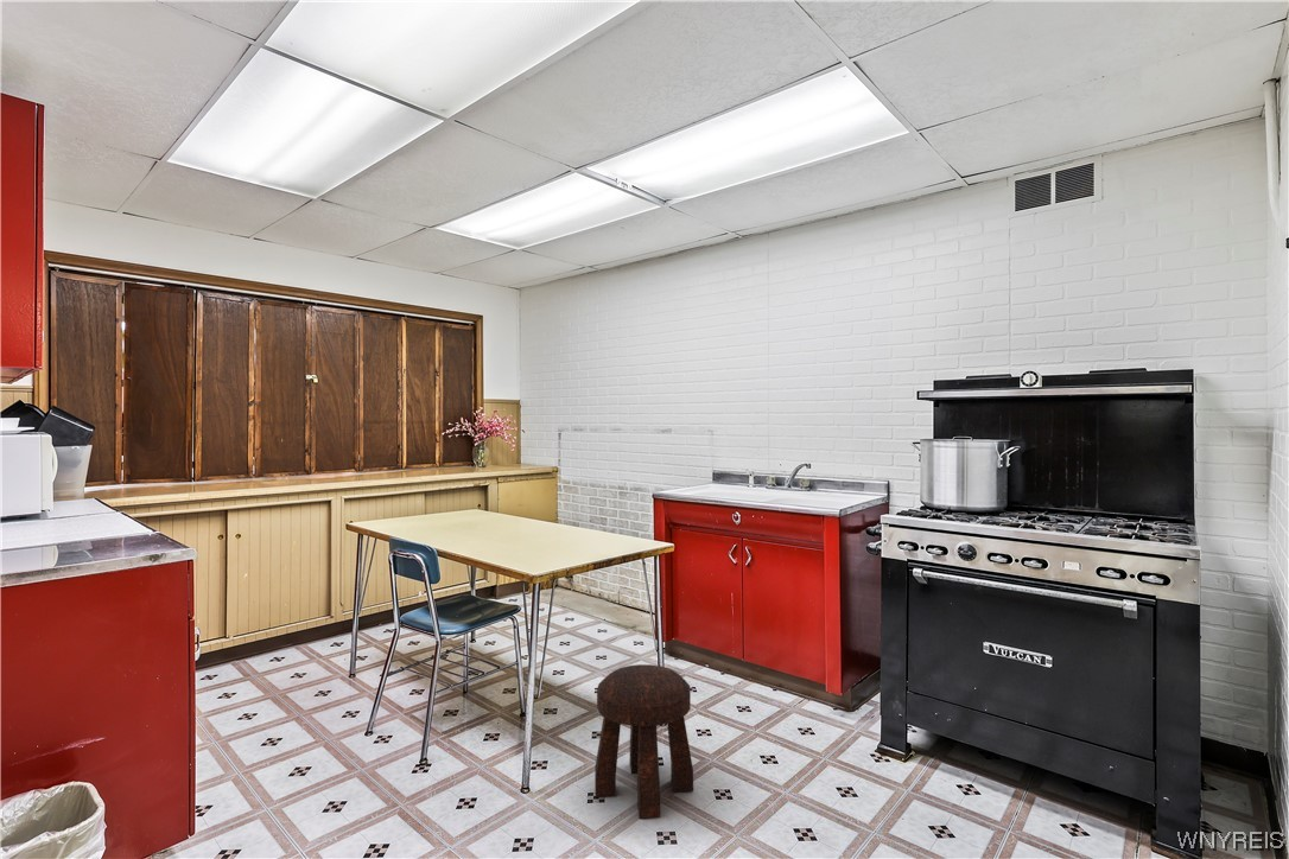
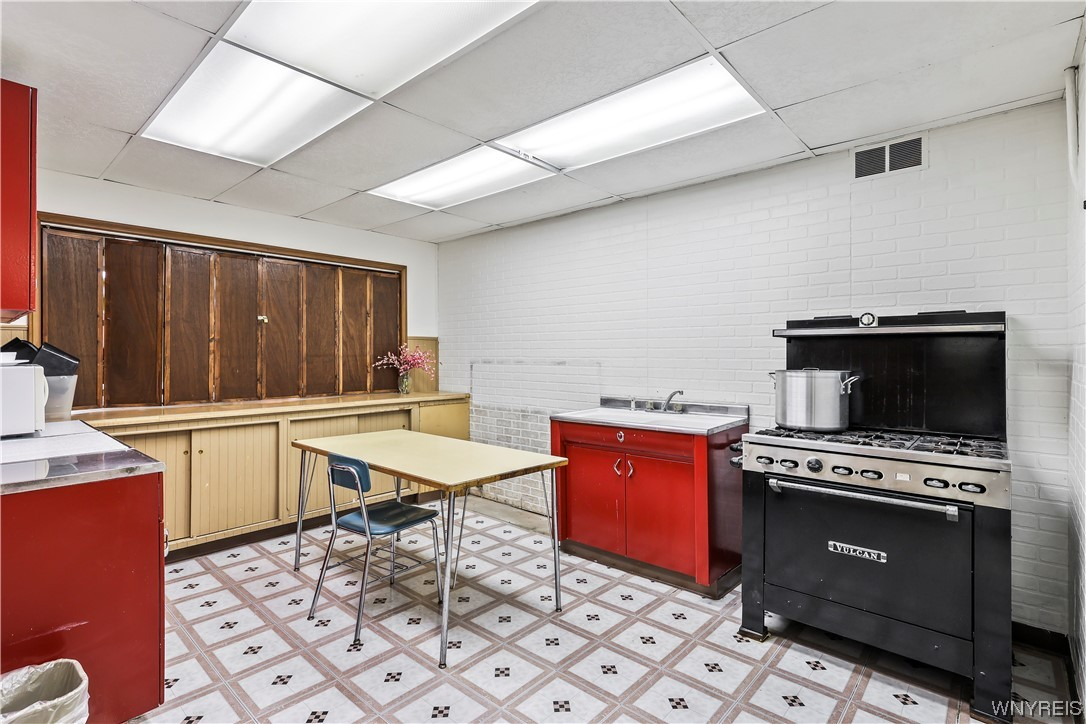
- stool [593,663,694,820]
